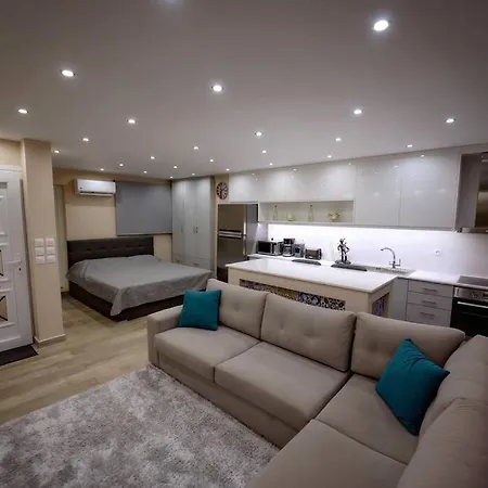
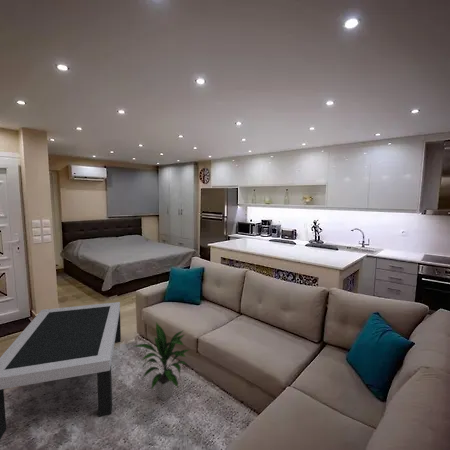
+ indoor plant [134,321,191,402]
+ coffee table [0,301,122,440]
